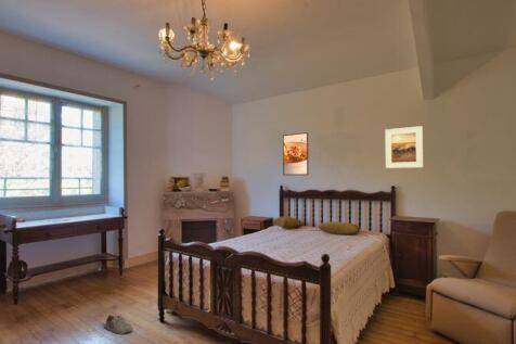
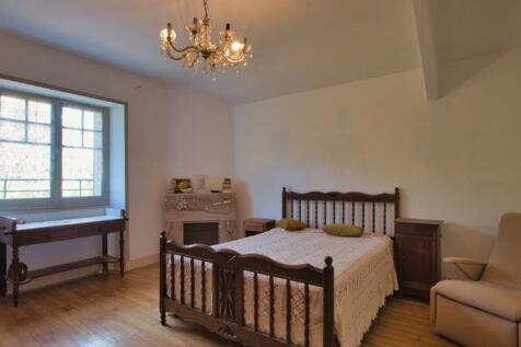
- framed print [282,131,309,176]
- shoe [104,314,134,335]
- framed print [384,125,424,169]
